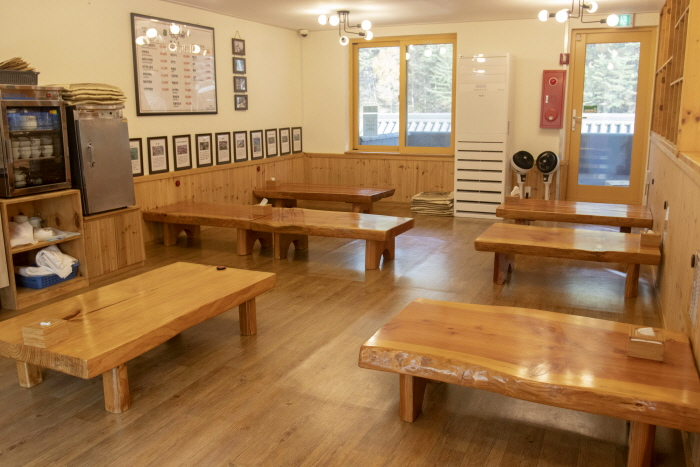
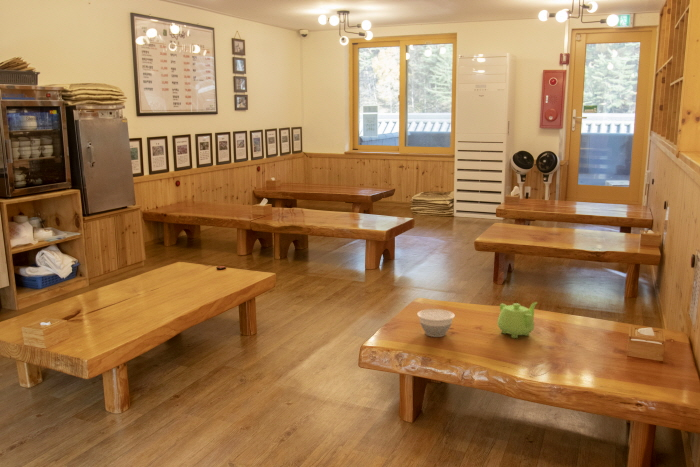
+ bowl [416,308,456,338]
+ teapot [496,301,538,339]
